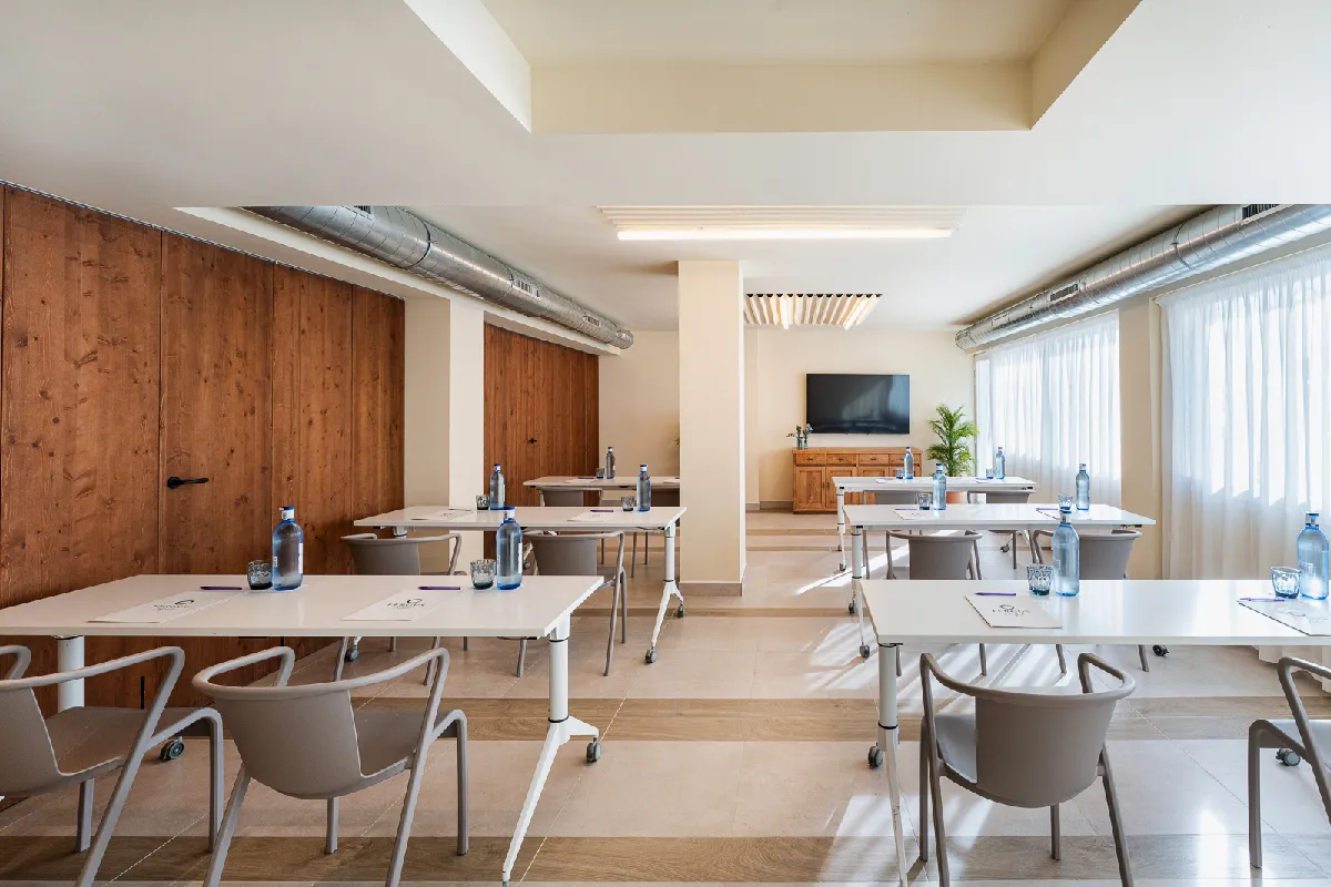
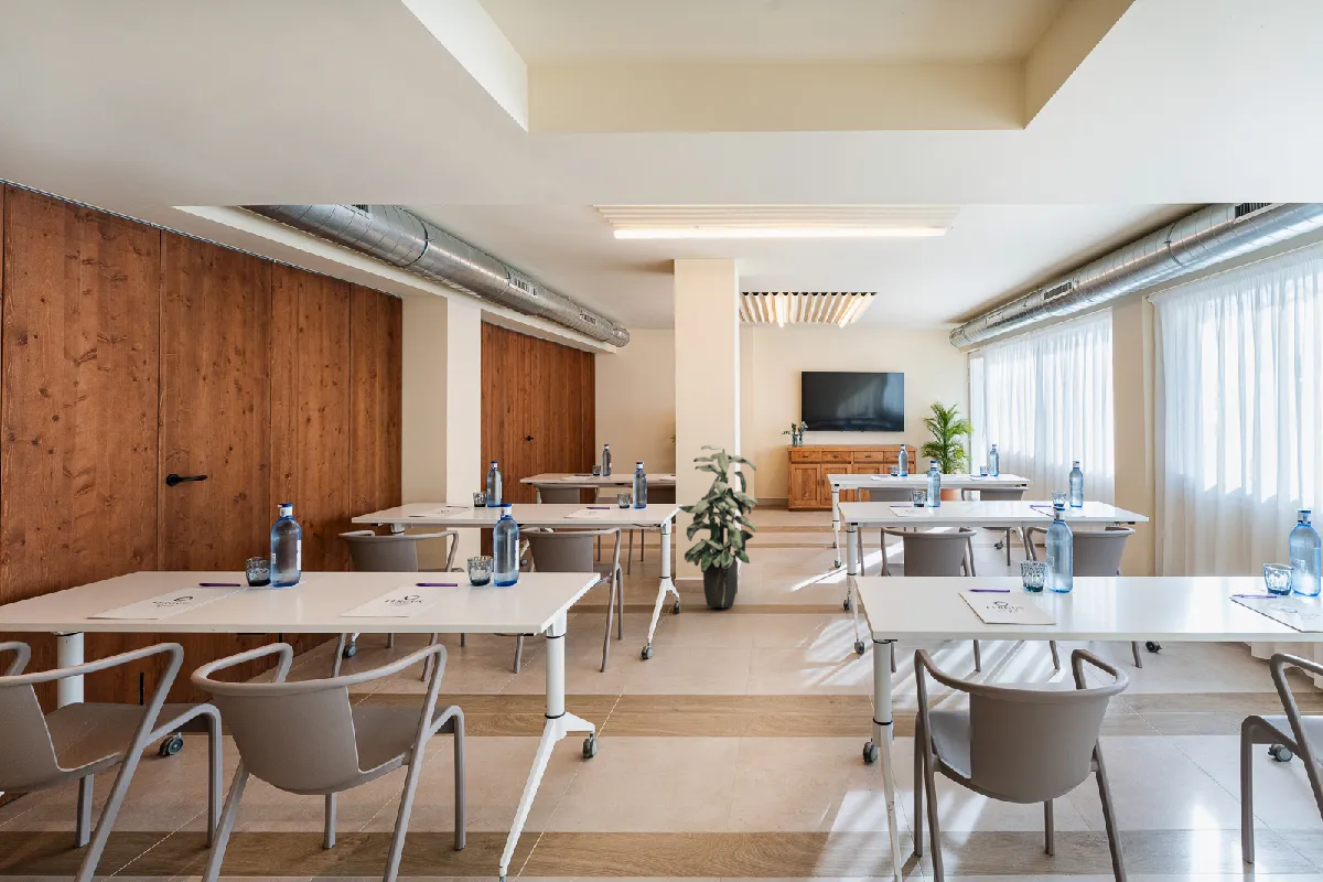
+ indoor plant [677,444,759,609]
